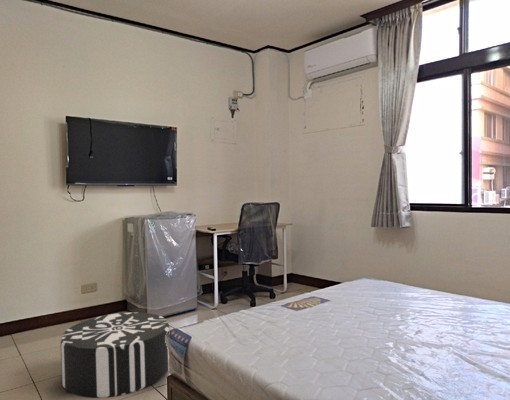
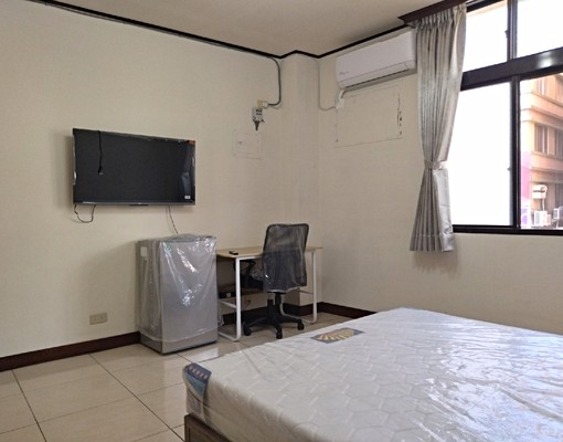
- pouf [59,312,170,399]
